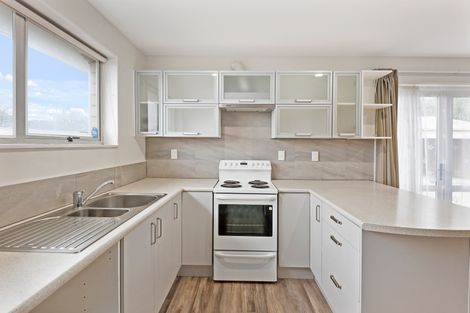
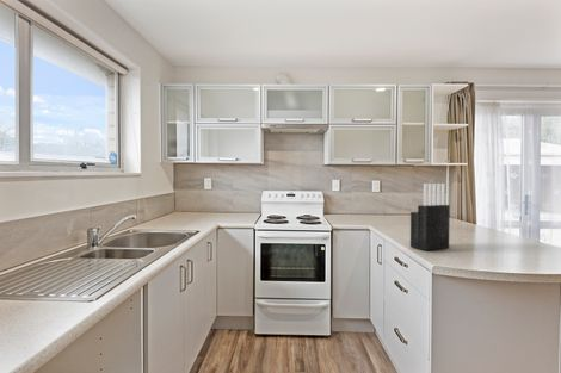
+ knife block [409,182,451,251]
